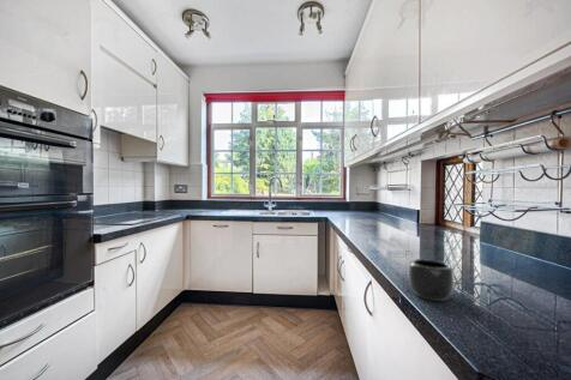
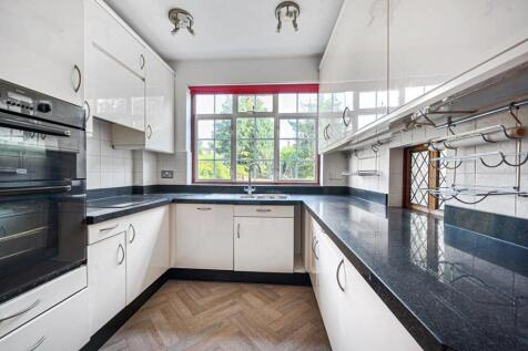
- mug [408,258,455,302]
